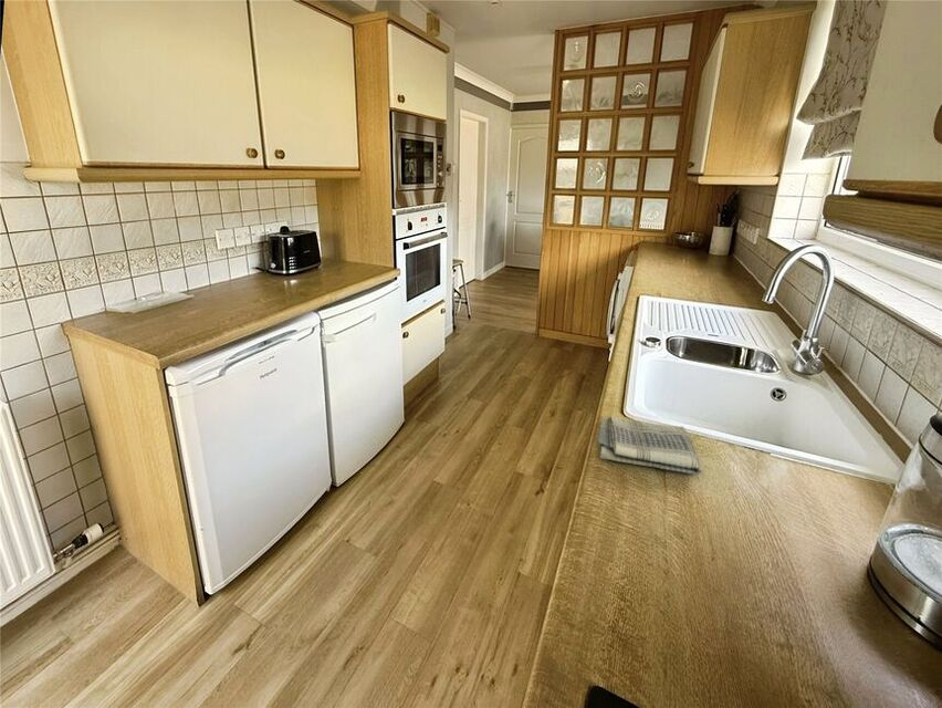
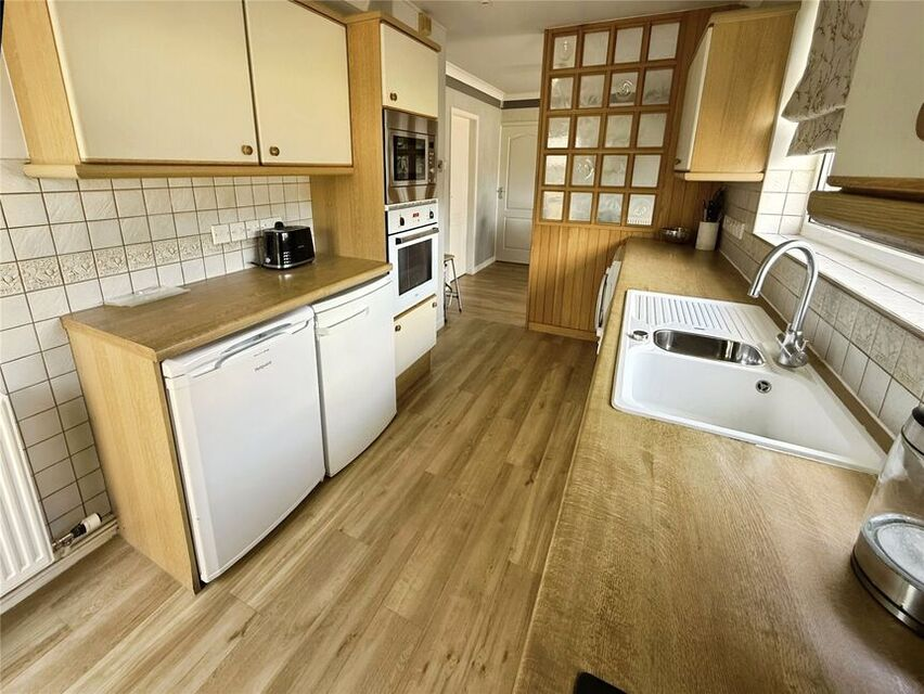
- dish towel [597,415,703,476]
